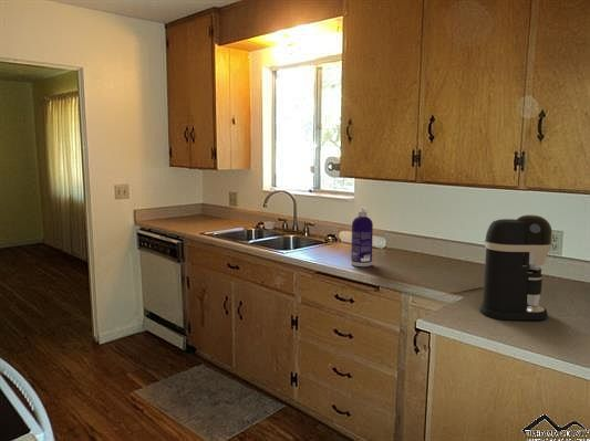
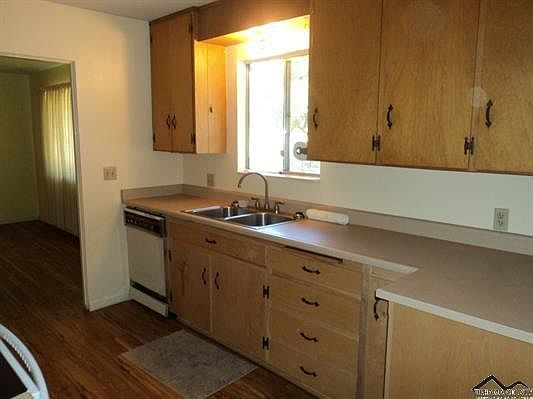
- coffee maker [479,213,553,322]
- spray bottle [350,207,374,267]
